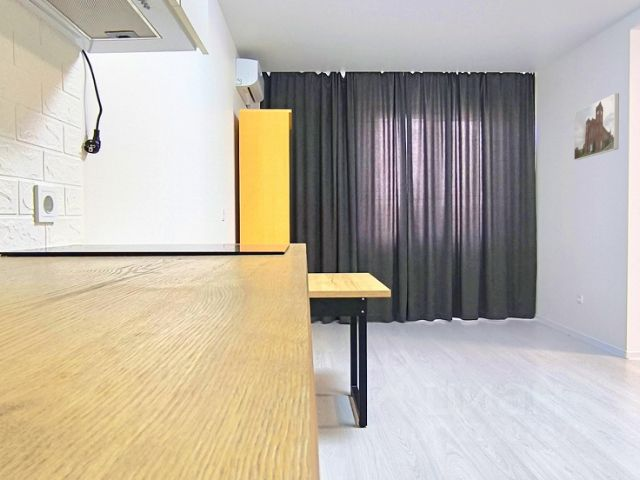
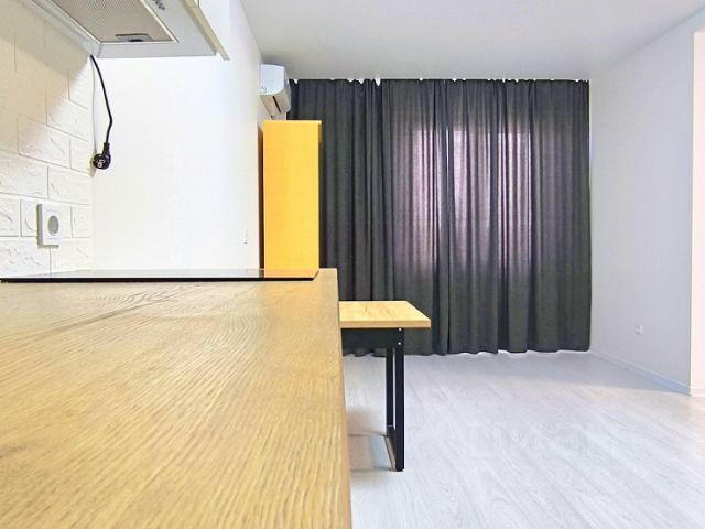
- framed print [573,92,620,161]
